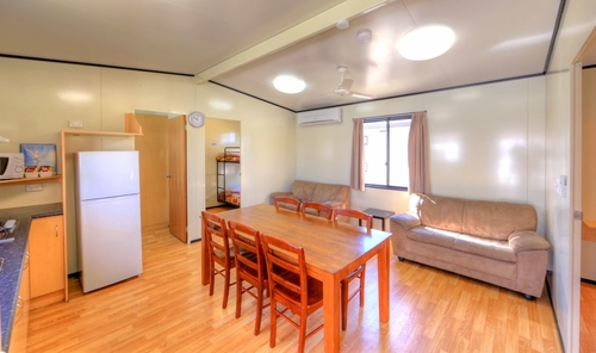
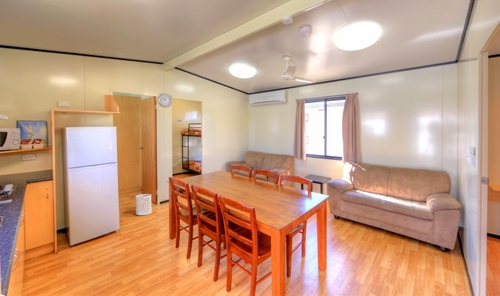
+ wastebasket [135,193,152,216]
